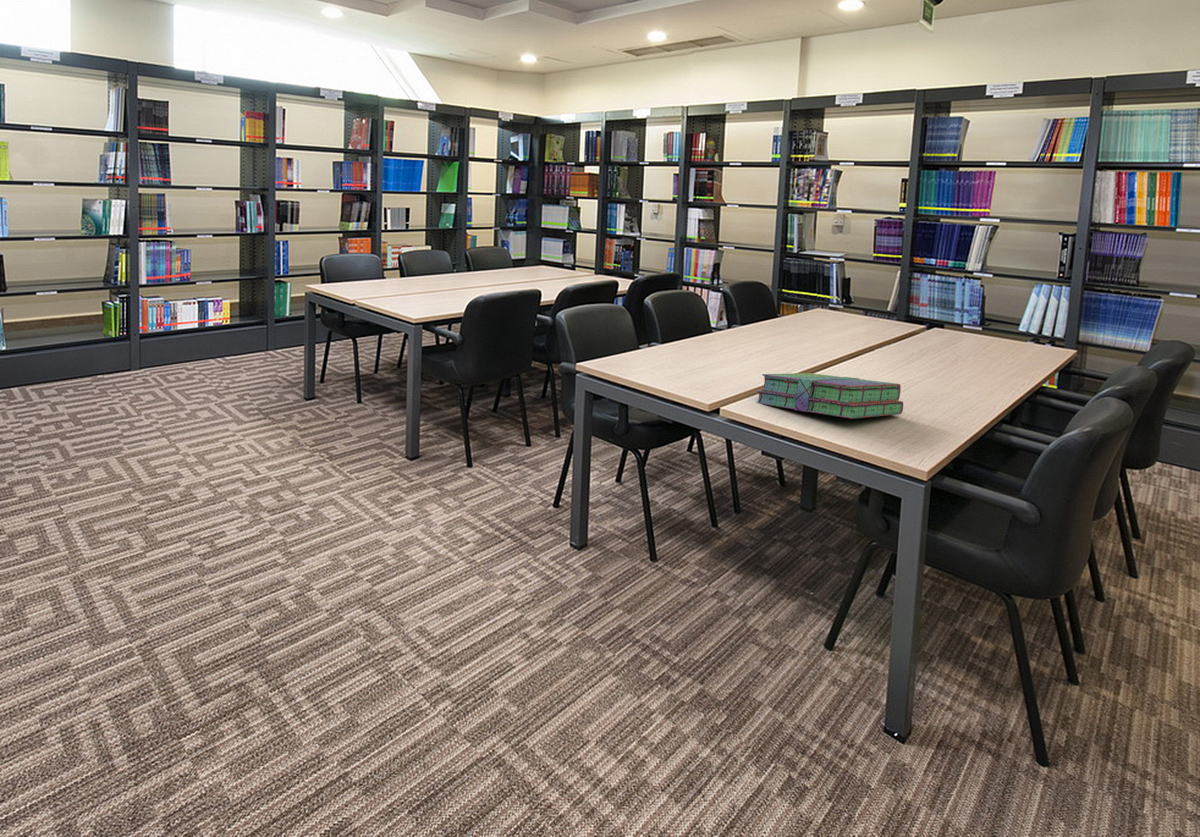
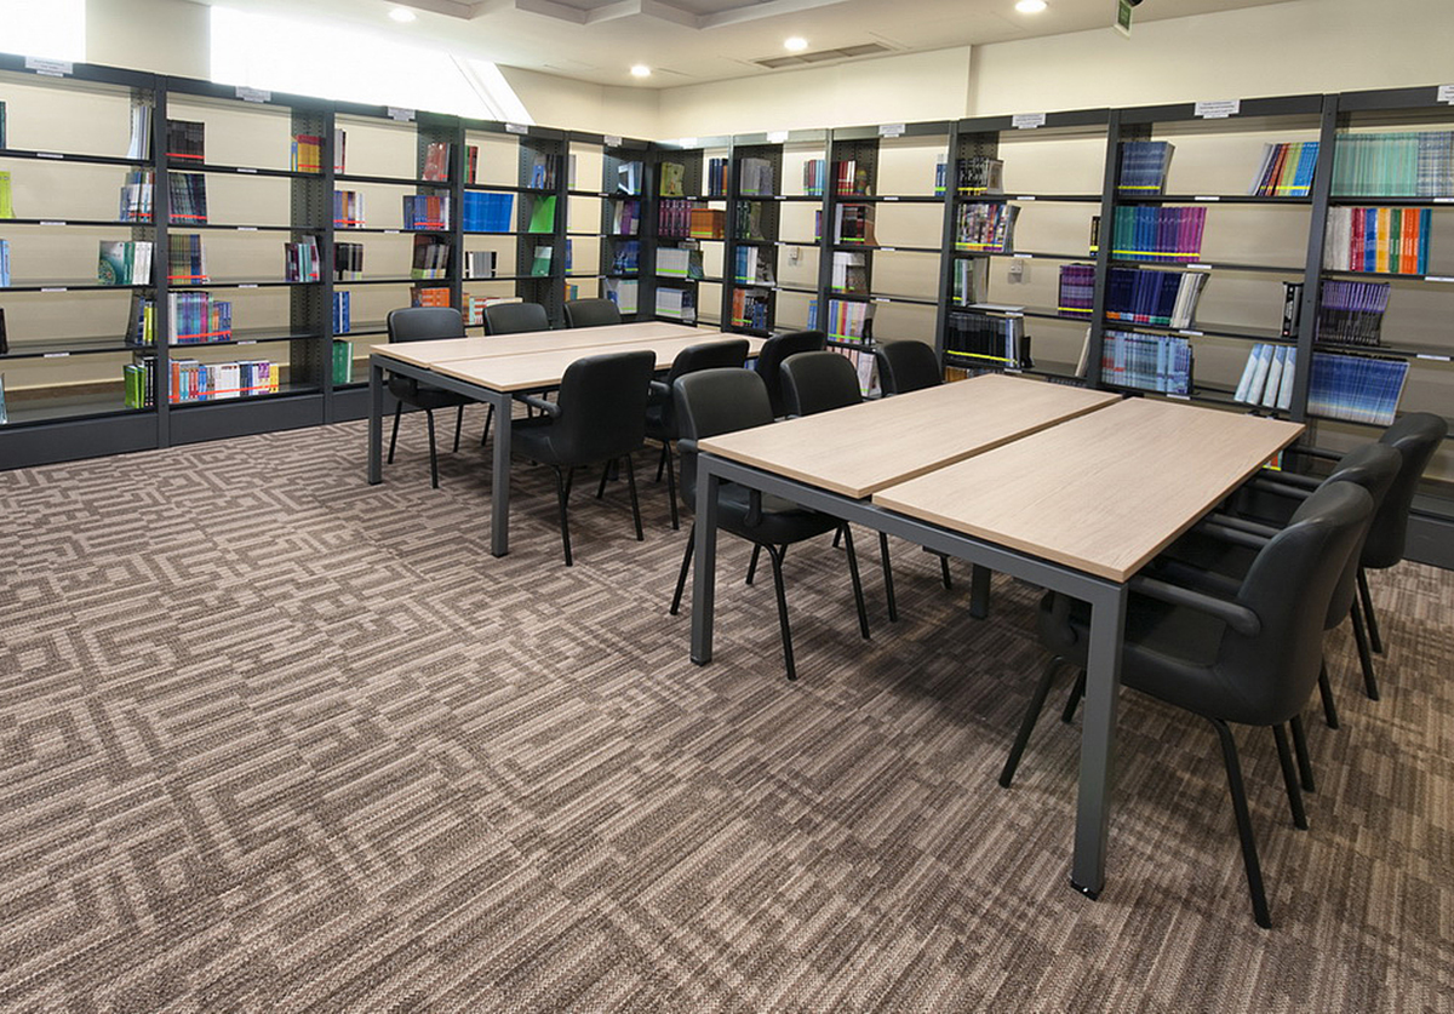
- stack of books [755,372,904,420]
